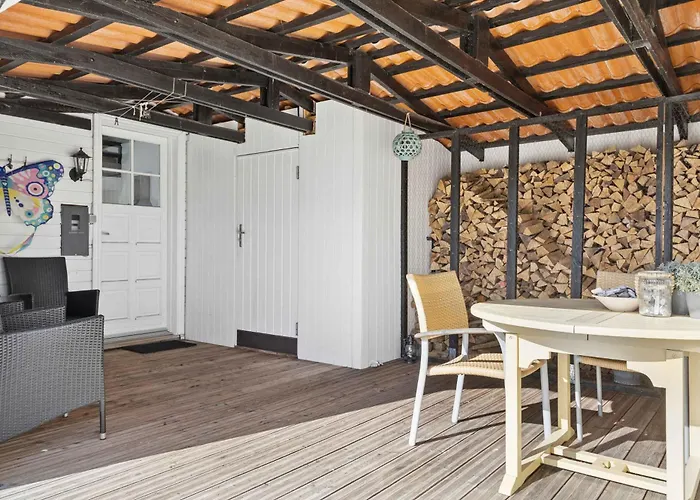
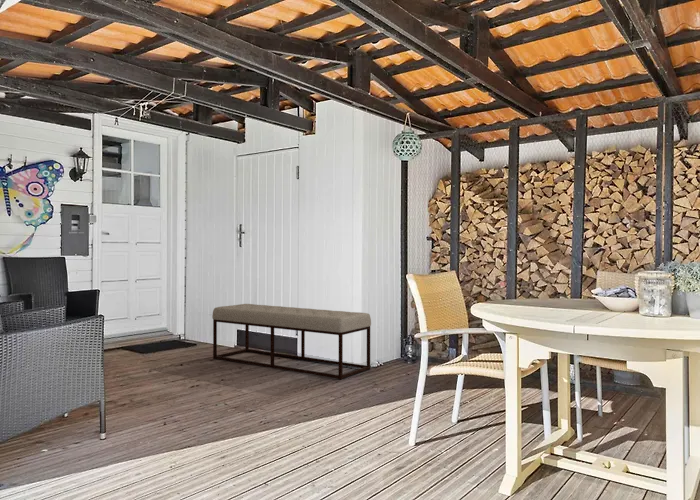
+ bench [211,303,372,380]
